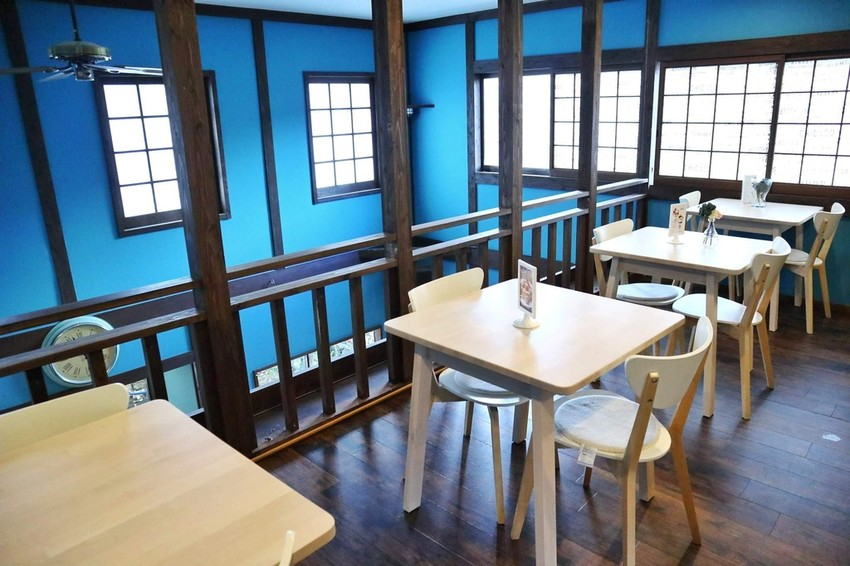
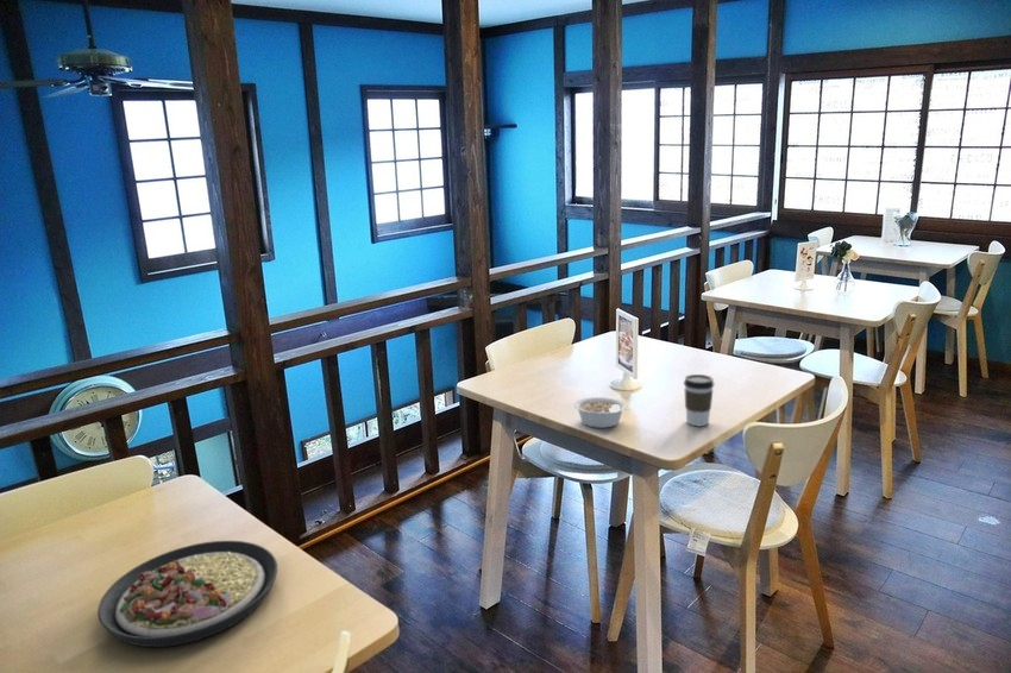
+ plate [96,540,278,648]
+ legume [572,396,630,429]
+ coffee cup [683,373,715,427]
